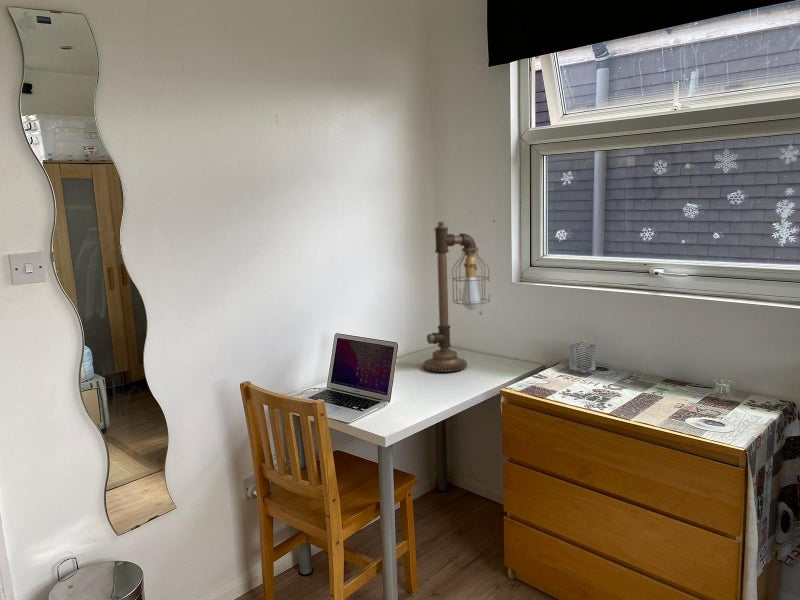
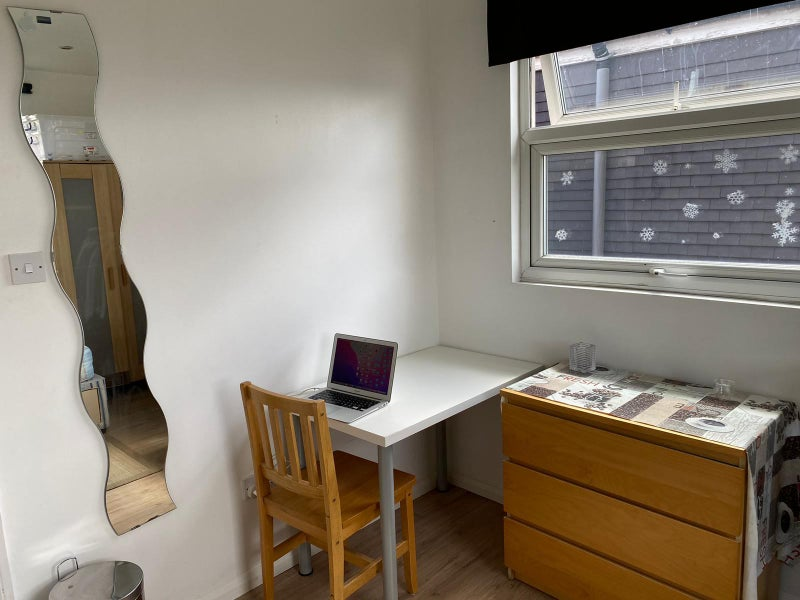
- desk lamp [422,221,491,373]
